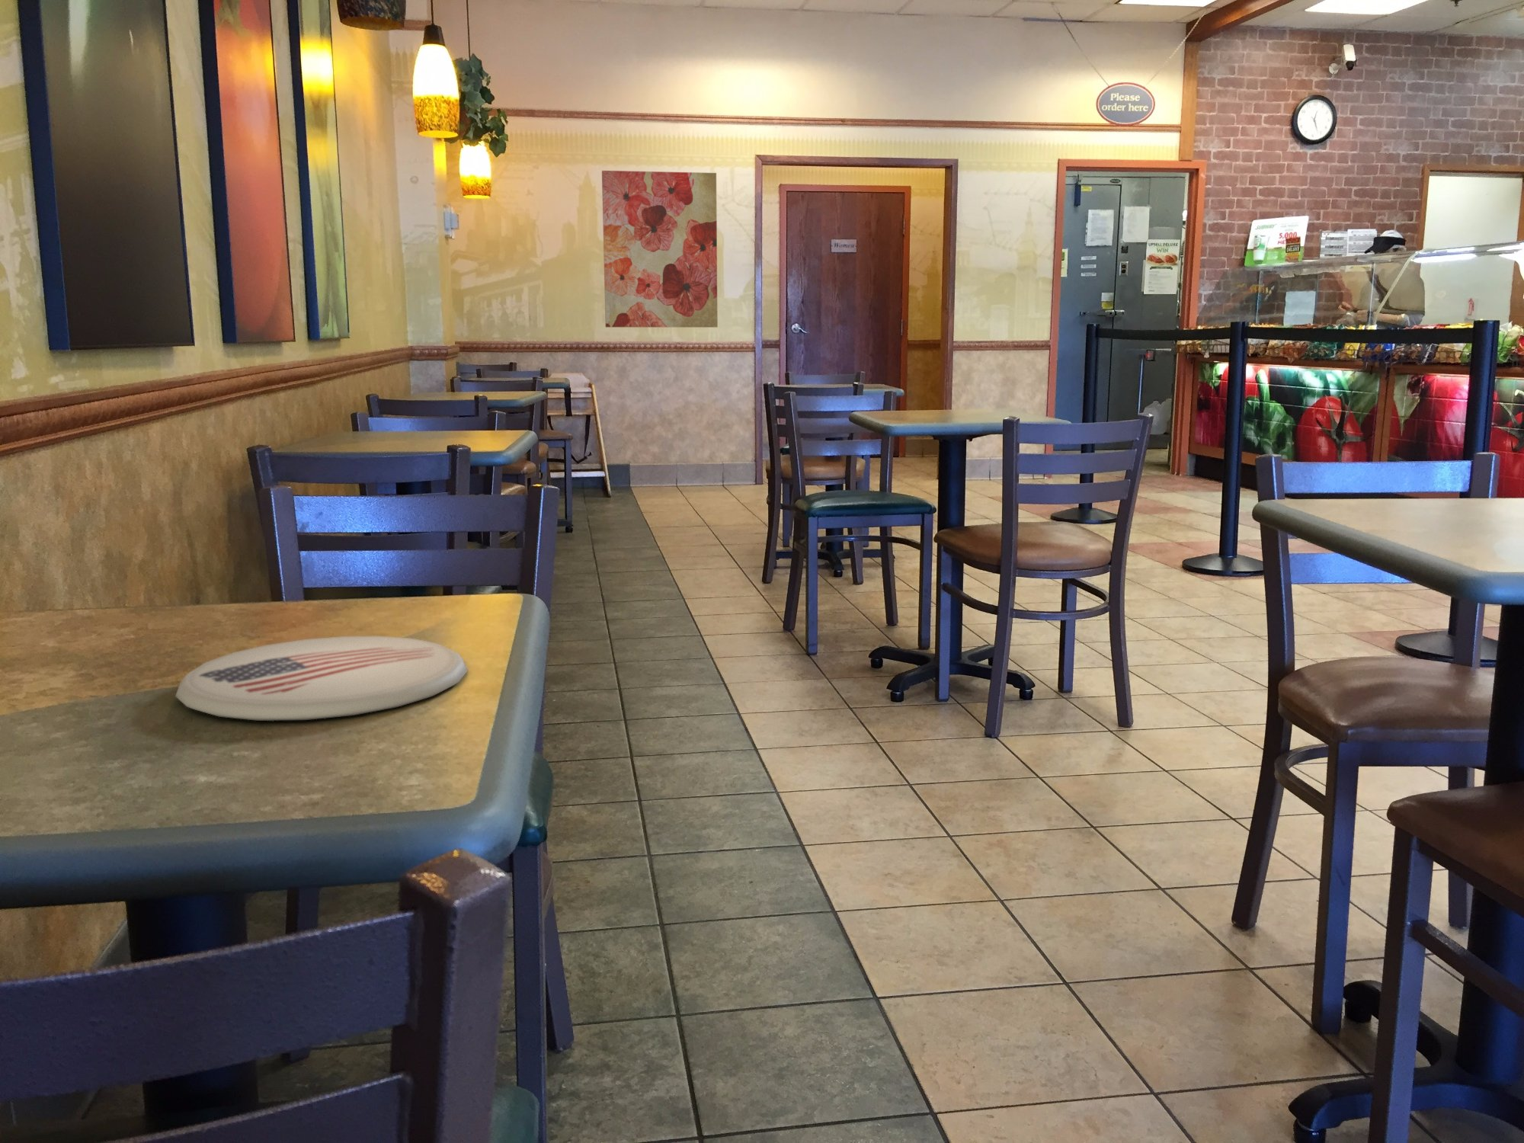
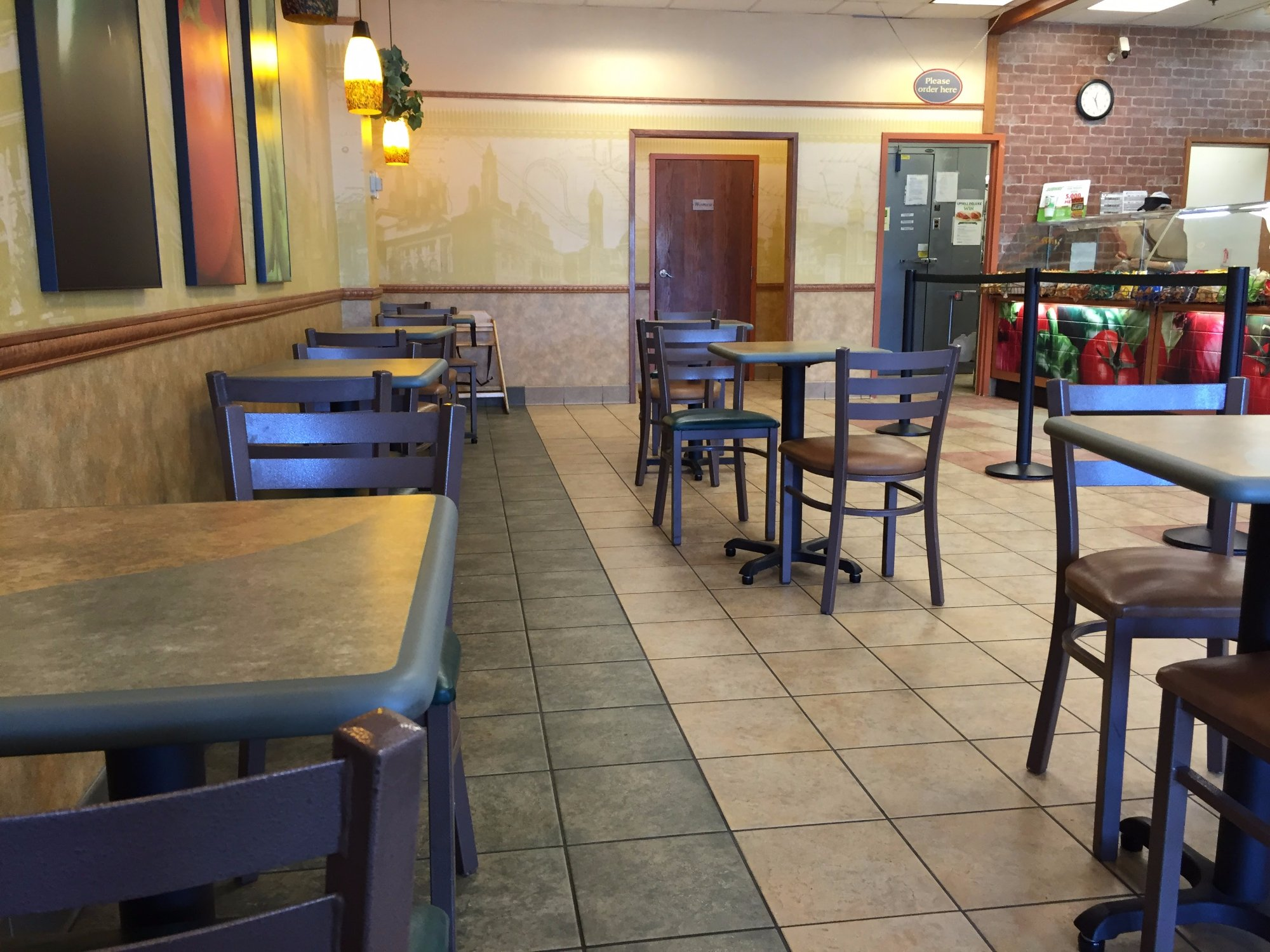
- wall art [601,170,719,329]
- plate [174,635,469,722]
